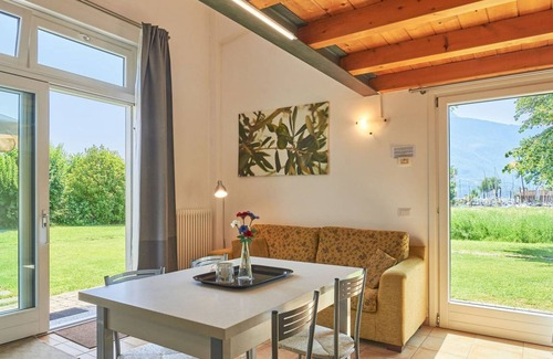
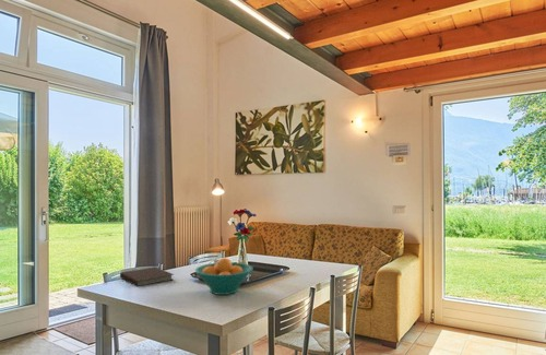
+ notebook [119,265,175,287]
+ fruit bowl [194,257,254,296]
